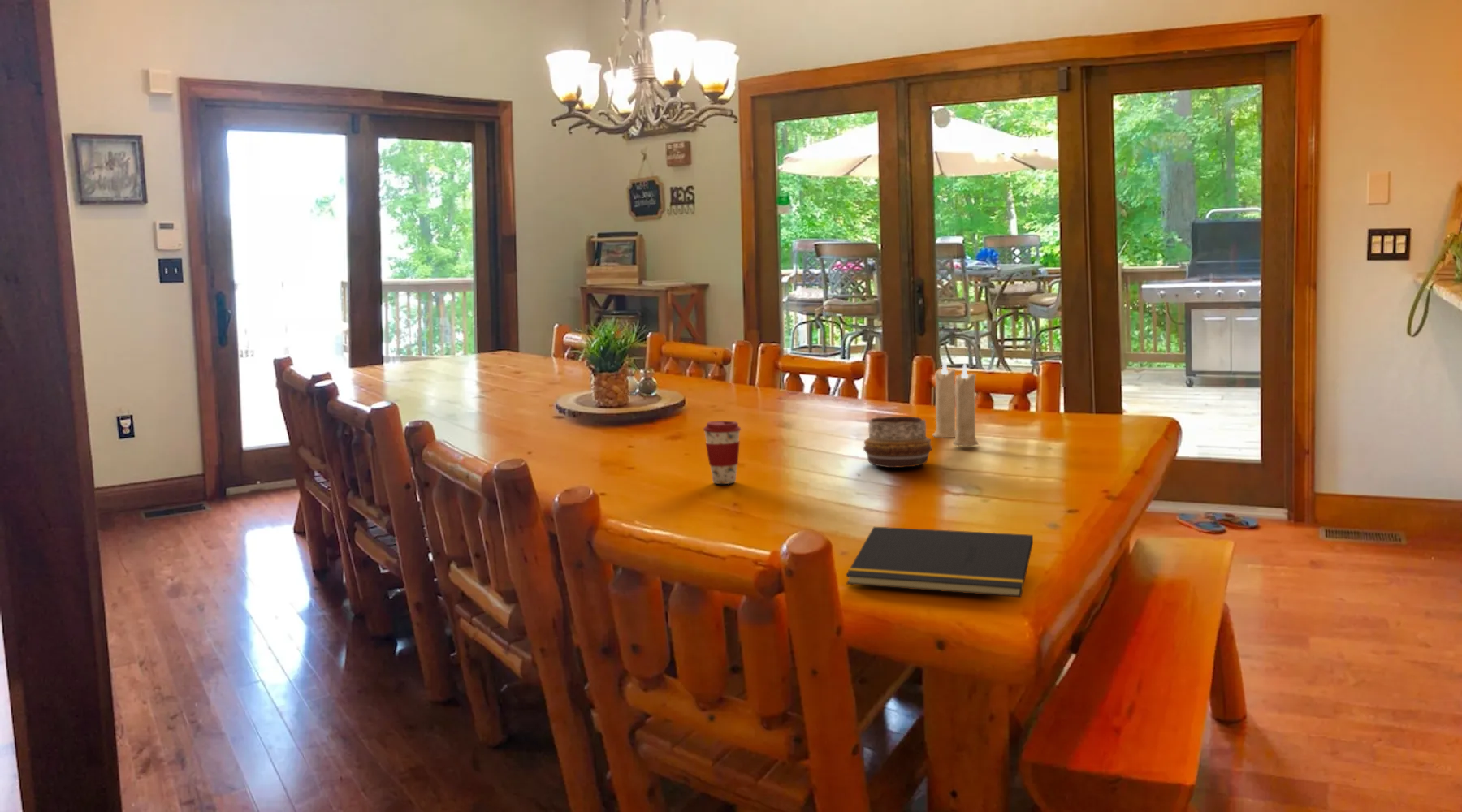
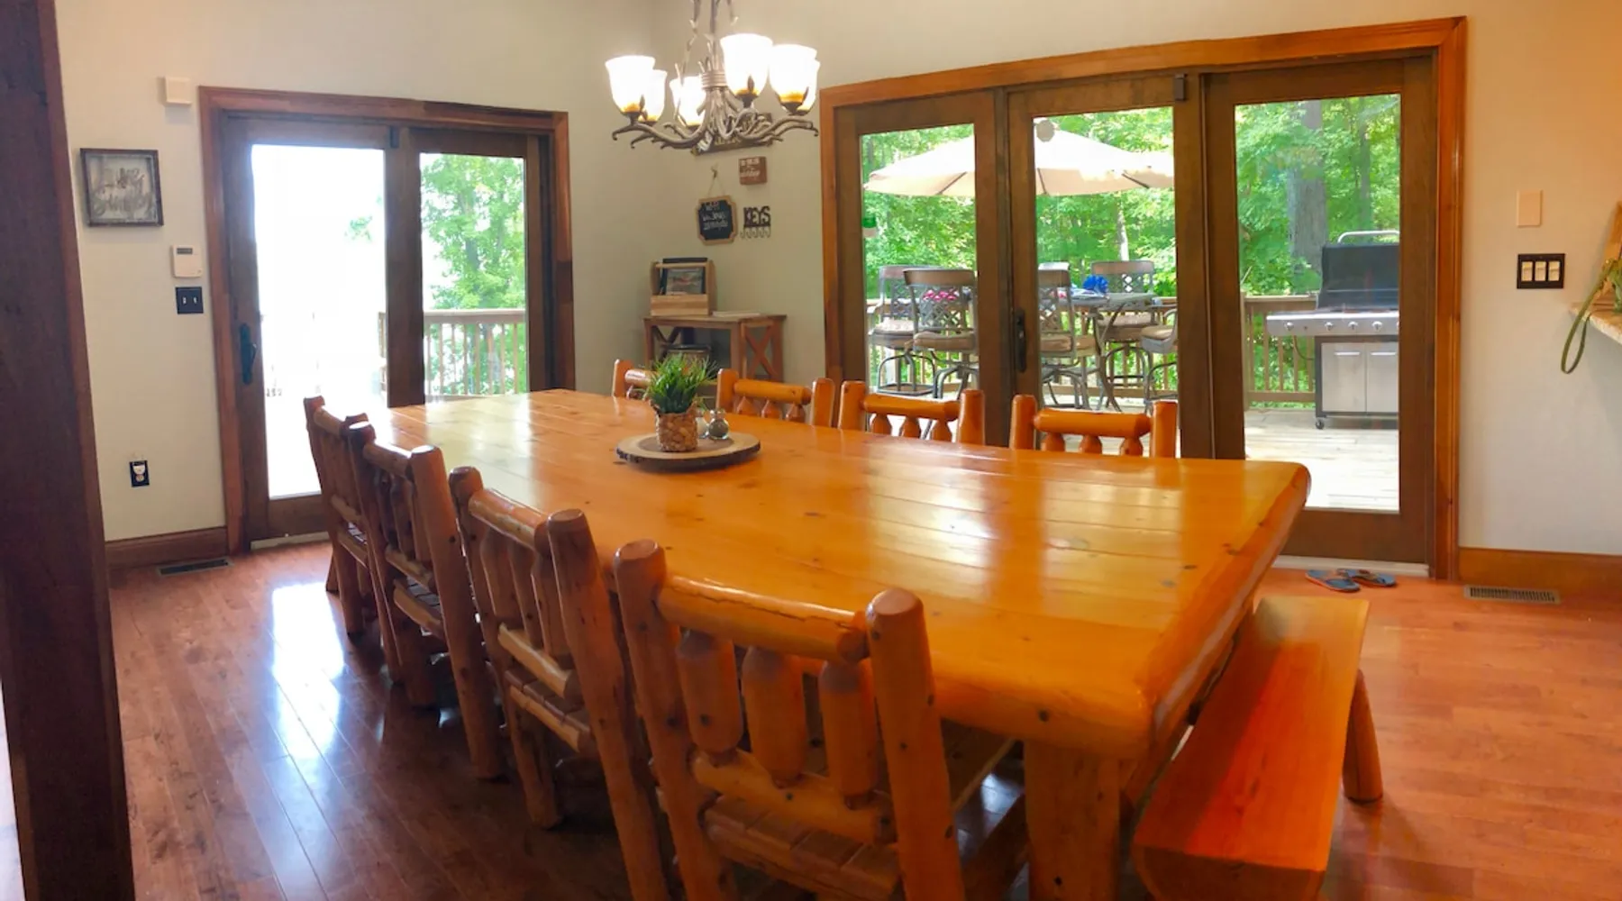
- coffee cup [703,420,742,485]
- notepad [845,526,1034,598]
- candle [932,359,980,447]
- decorative bowl [863,416,932,469]
